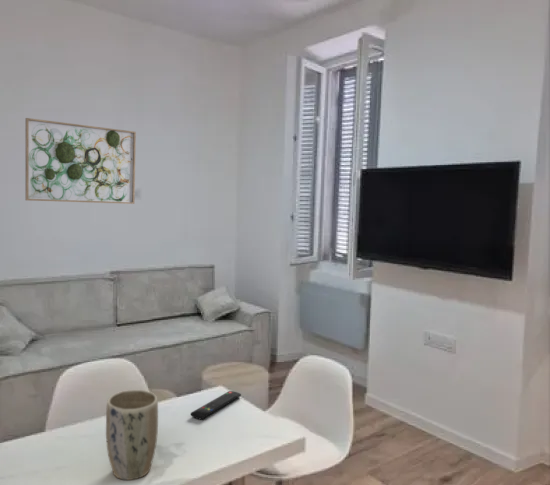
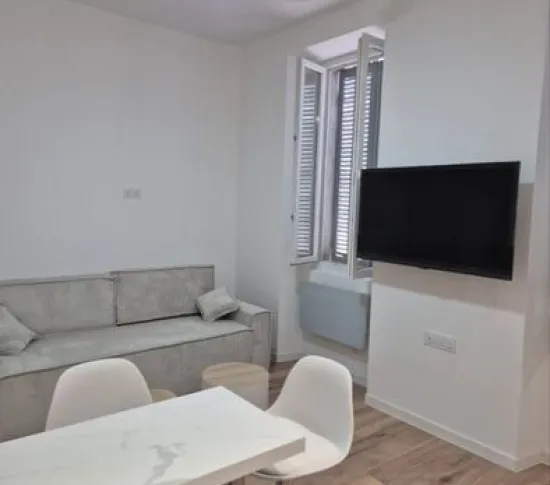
- plant pot [105,389,159,481]
- wall art [24,117,137,205]
- remote control [190,390,242,420]
